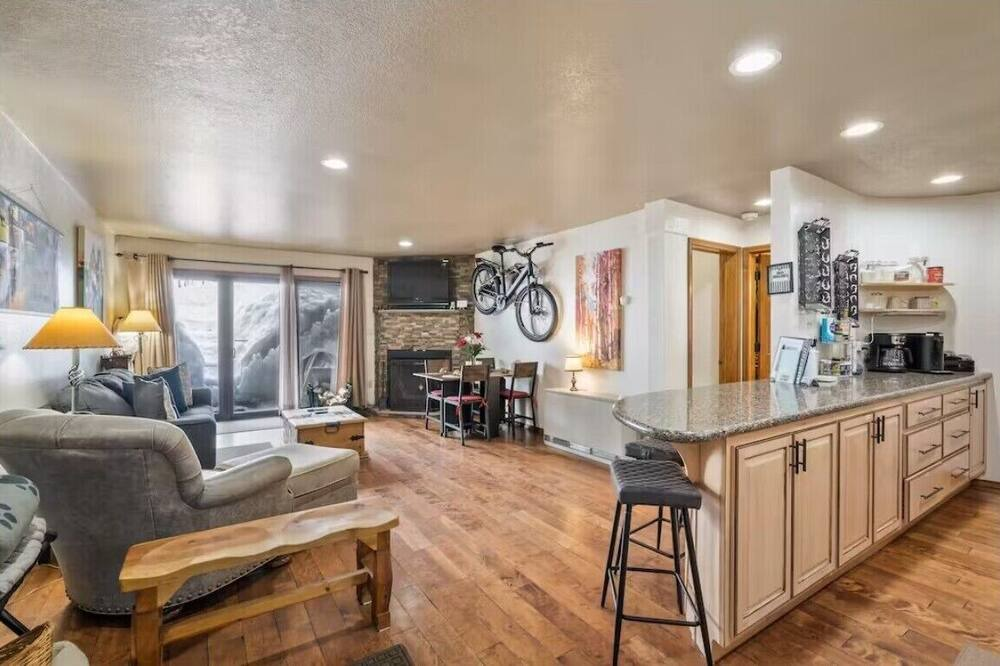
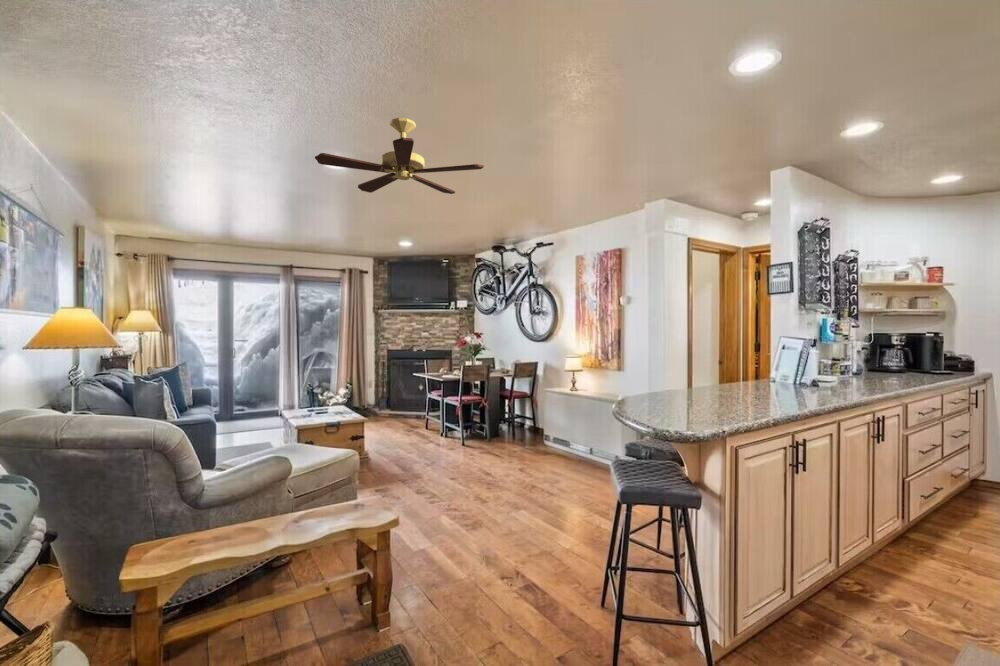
+ ceiling fan [314,117,485,195]
